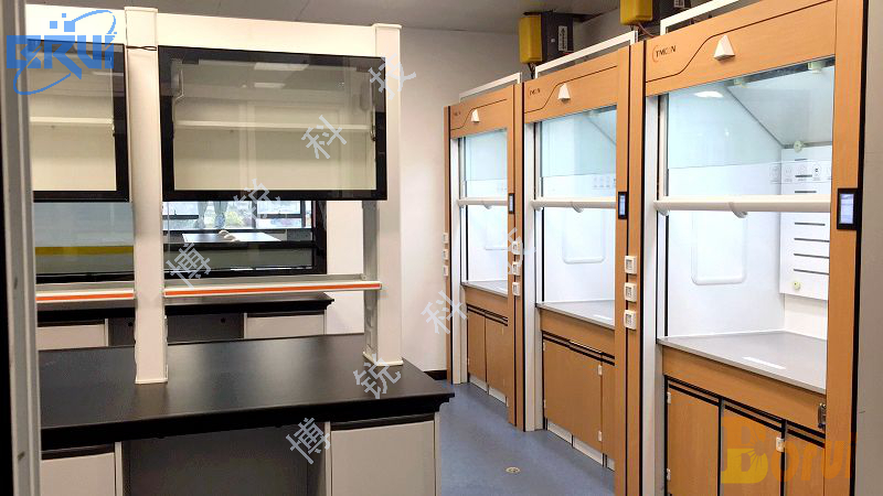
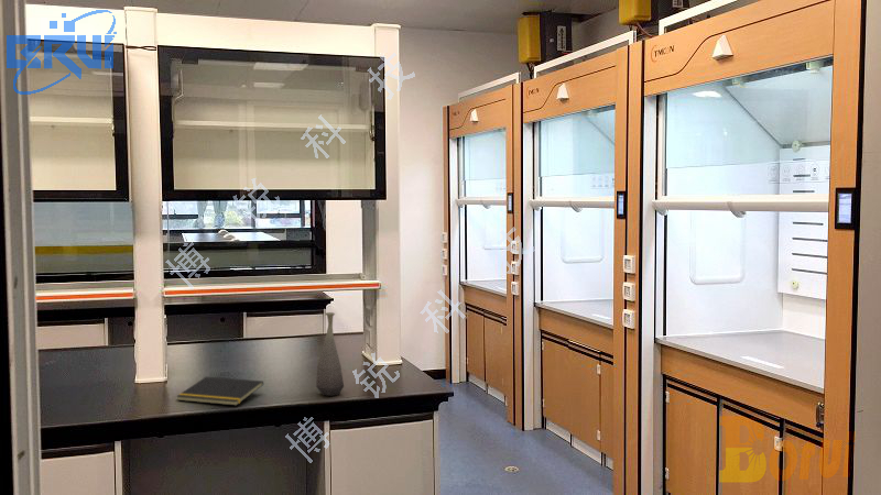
+ notepad [175,376,264,407]
+ bottle [315,311,345,397]
